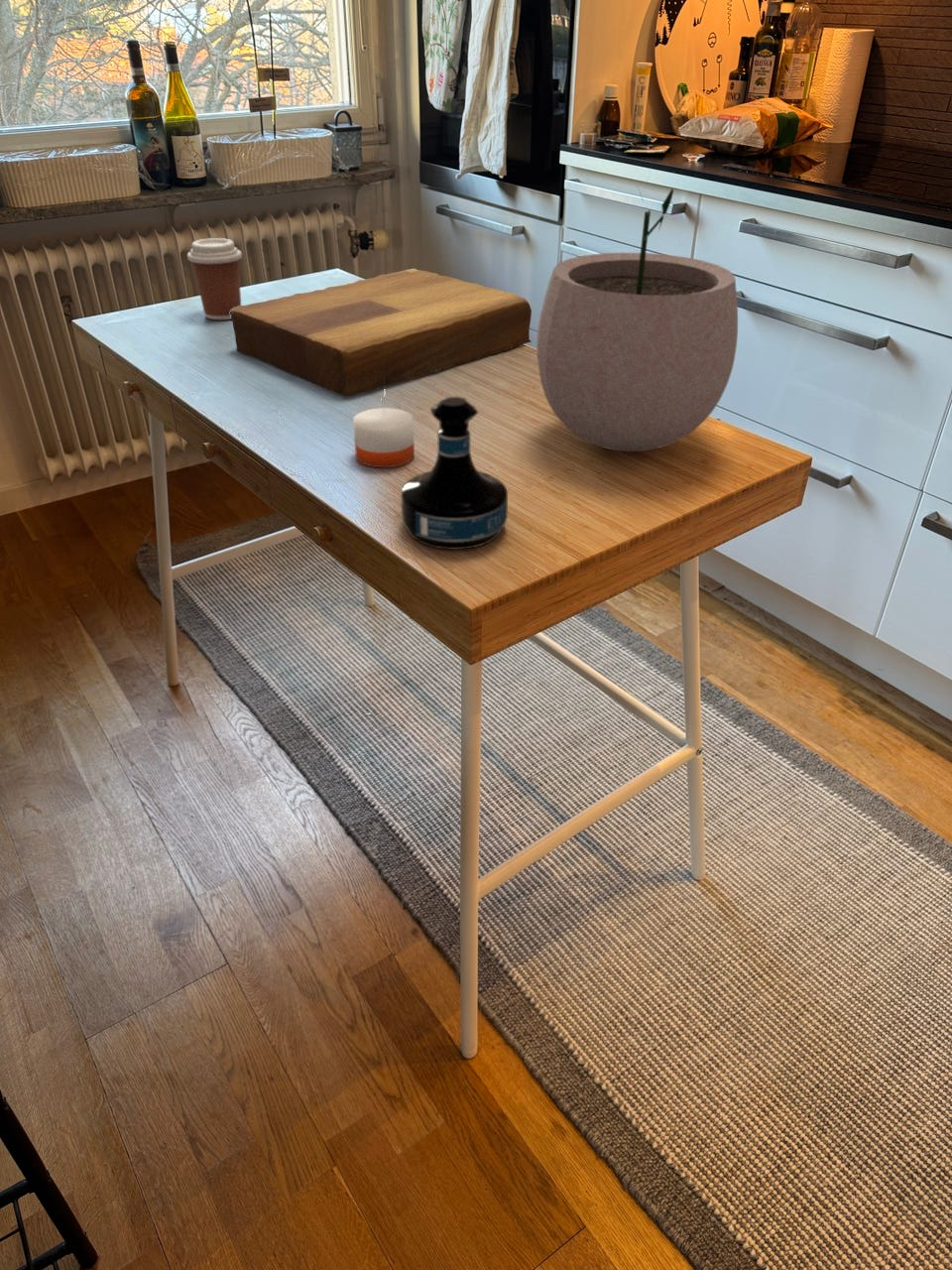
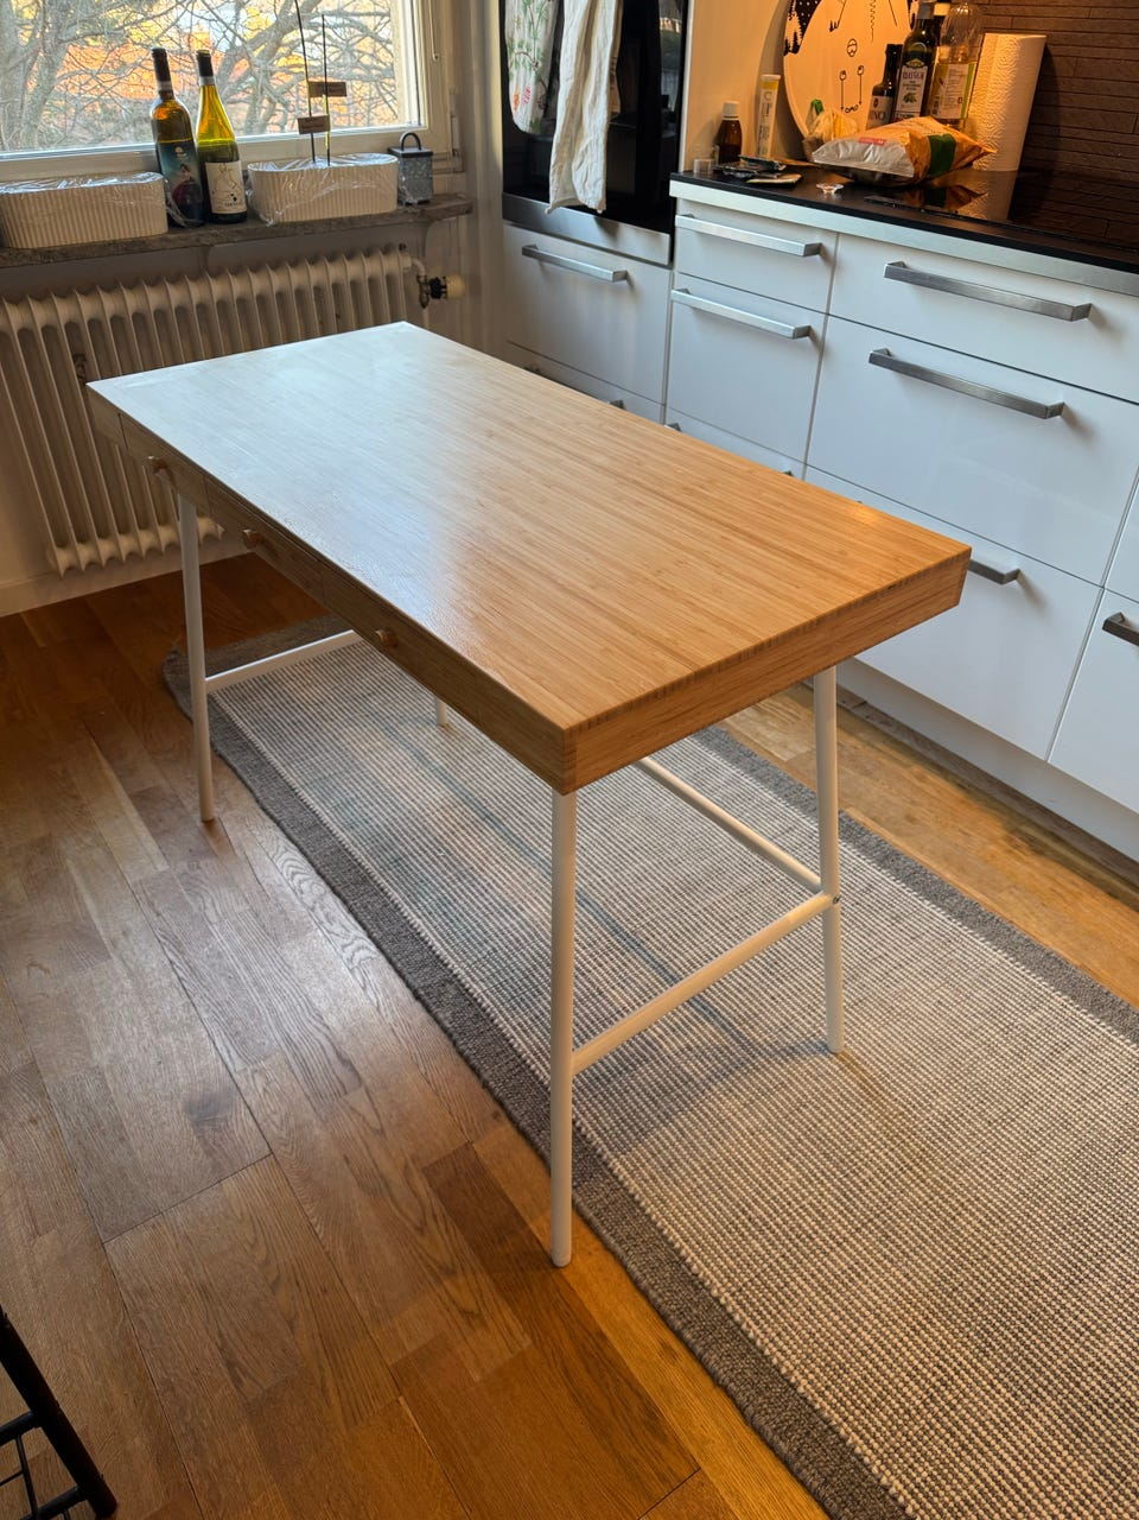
- candle [352,386,416,468]
- tequila bottle [400,396,509,551]
- cutting board [230,268,533,397]
- plant pot [535,185,739,452]
- coffee cup [186,237,243,320]
